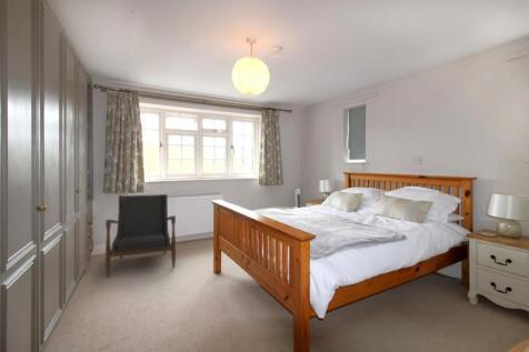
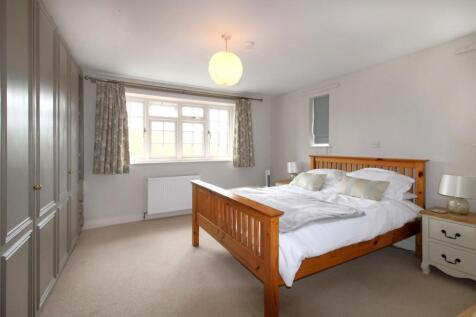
- armchair [104,193,177,278]
